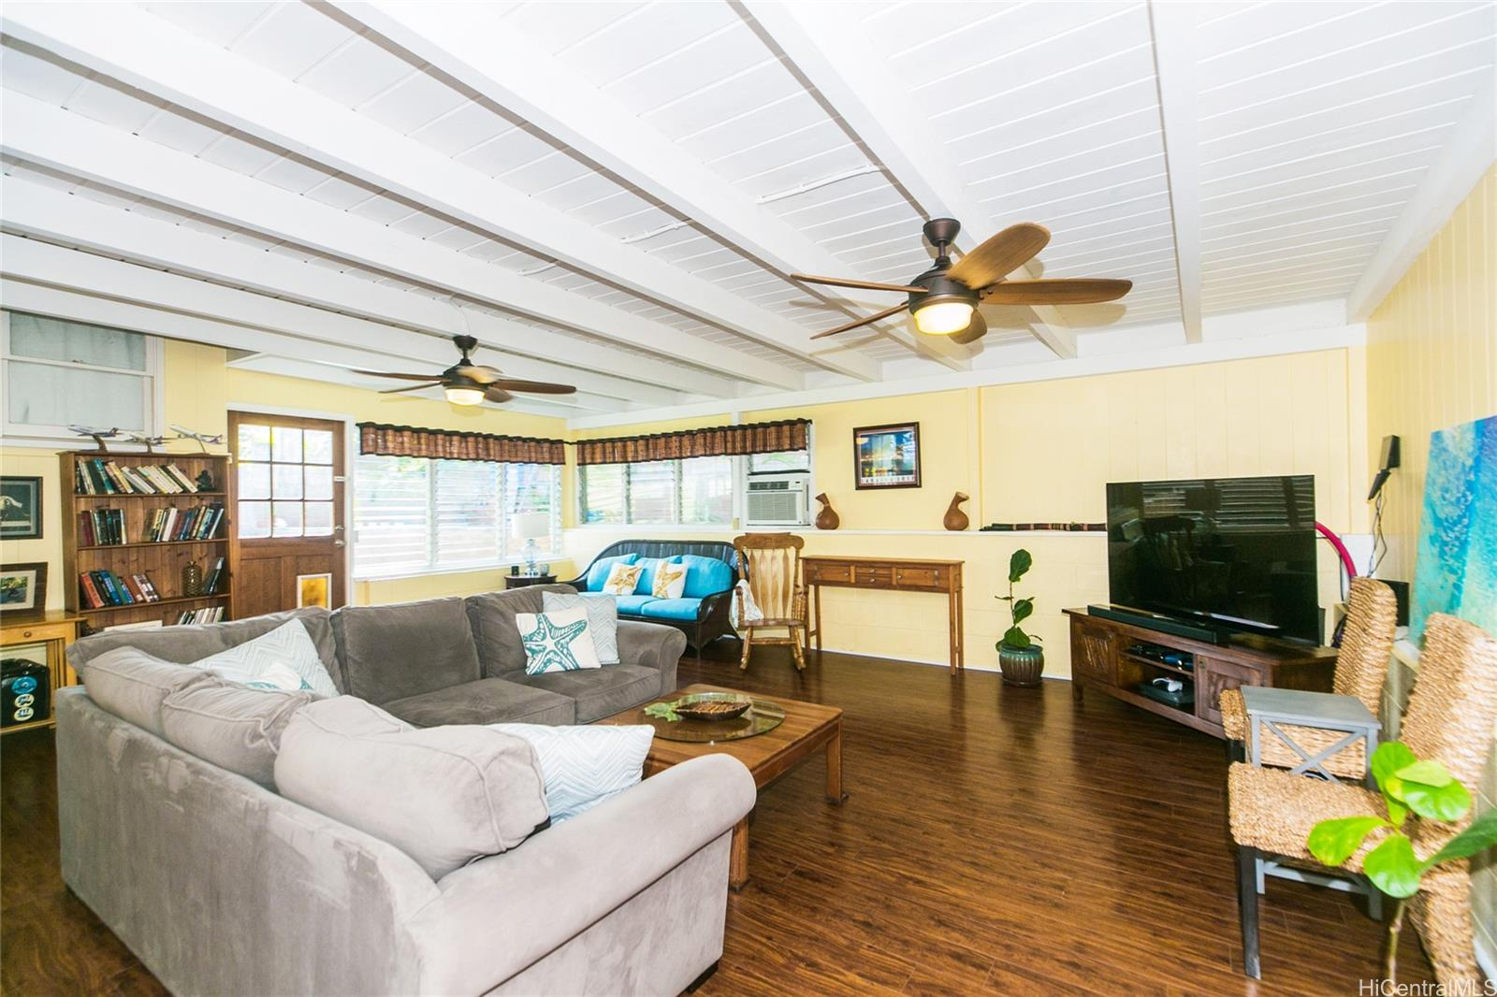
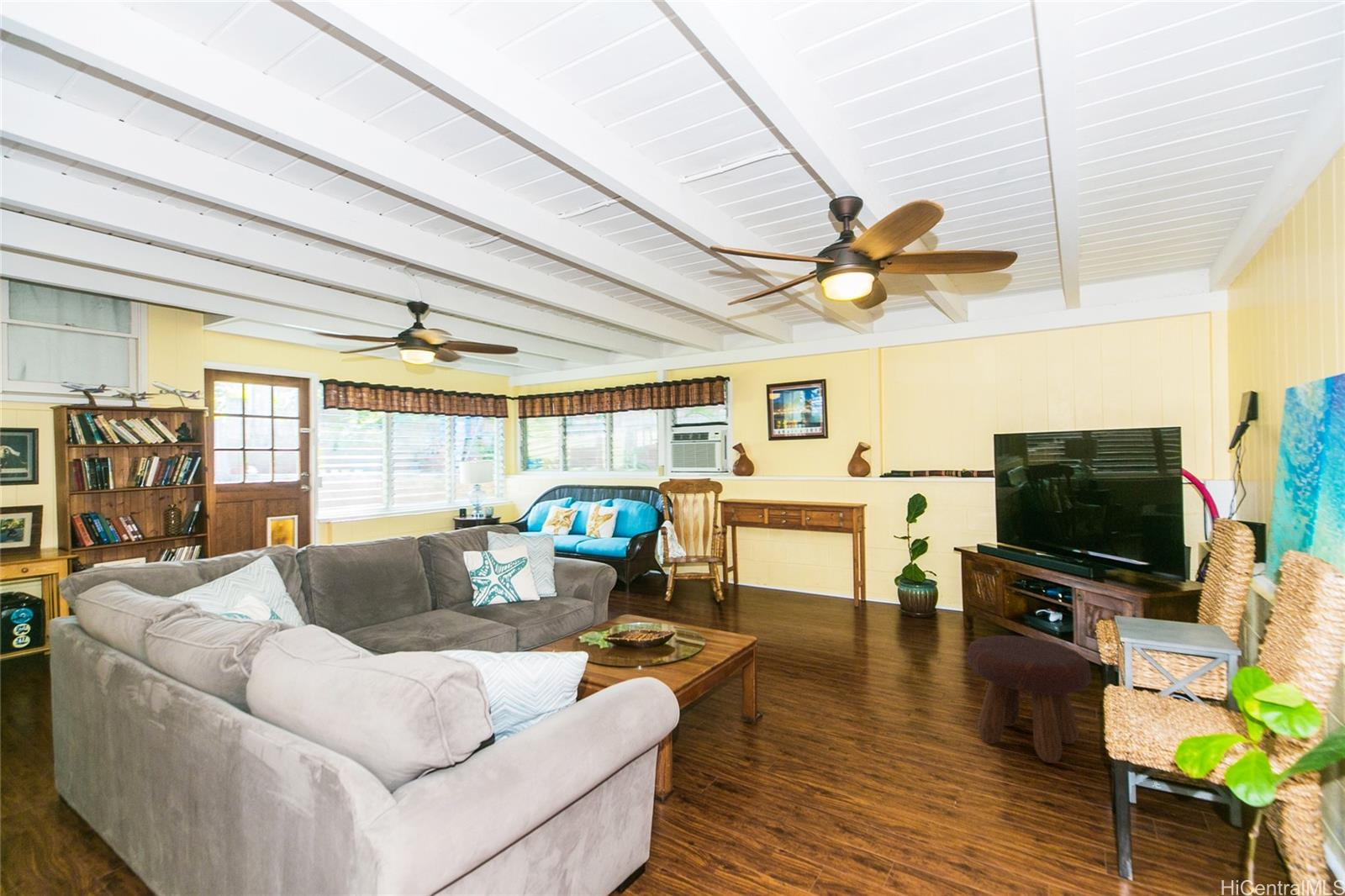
+ footstool [966,635,1092,764]
